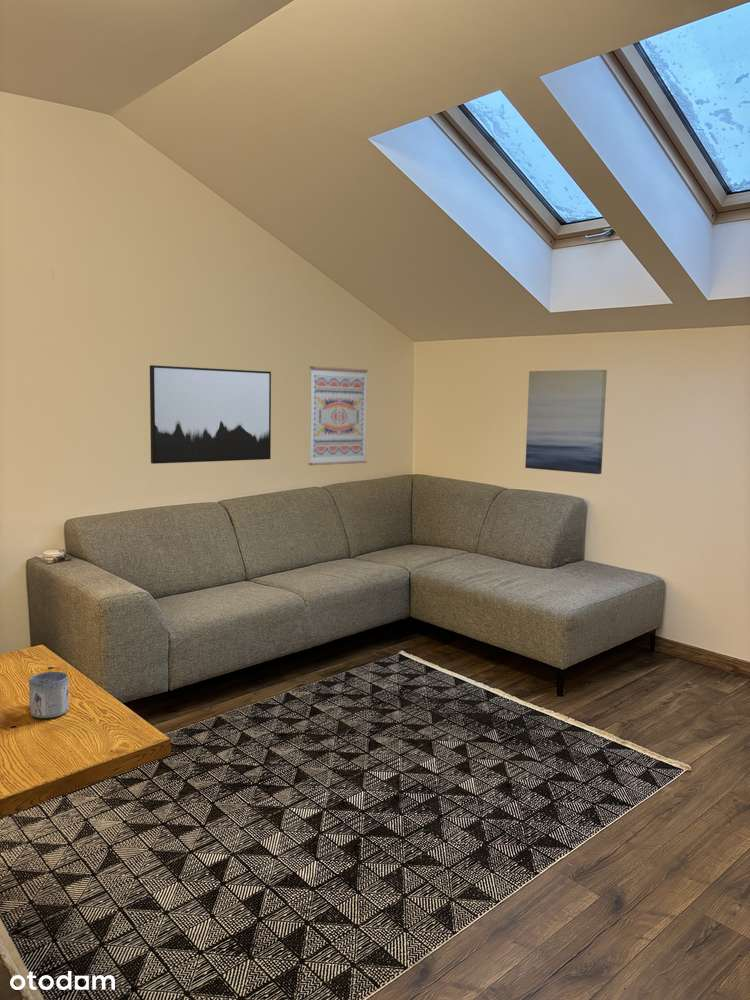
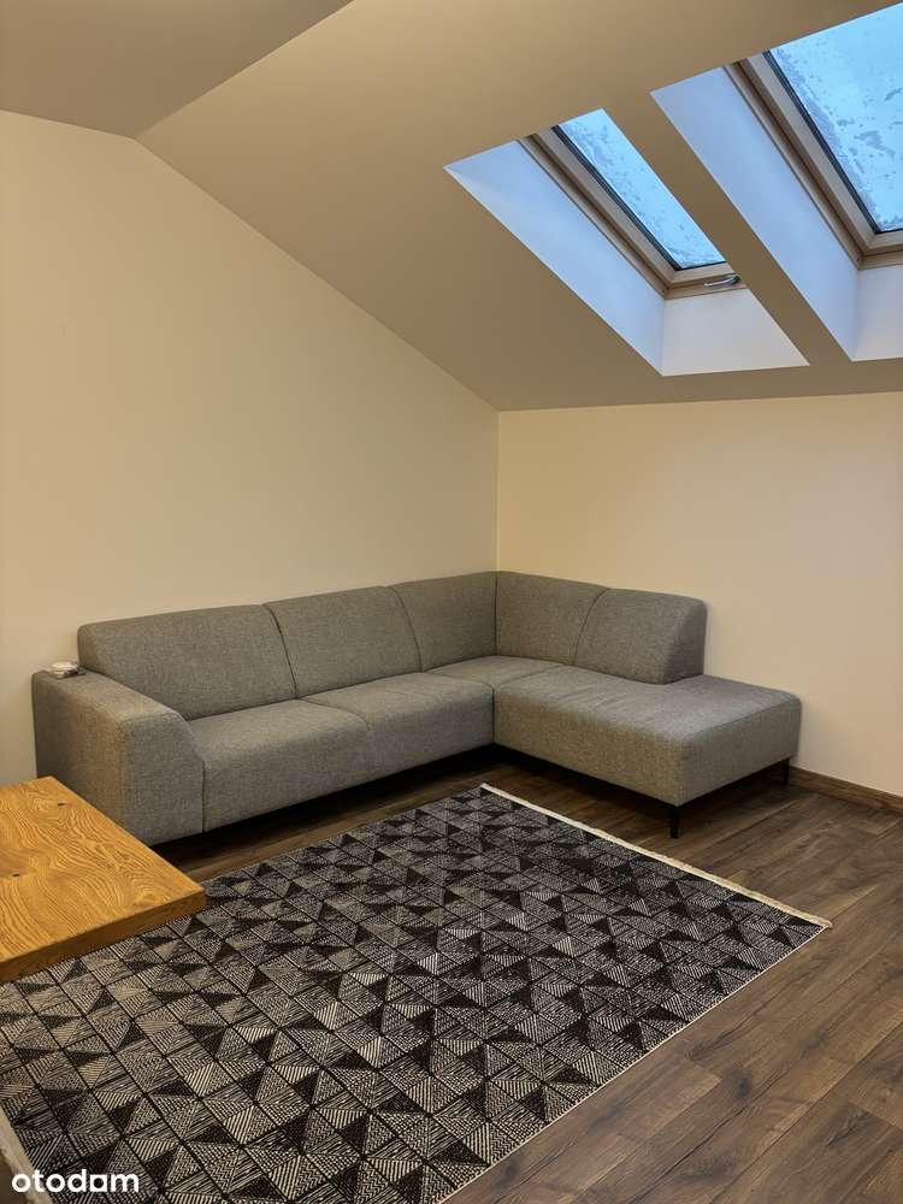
- wall art [524,369,608,475]
- wall art [308,365,369,466]
- wall art [149,364,272,465]
- mug [28,671,70,719]
